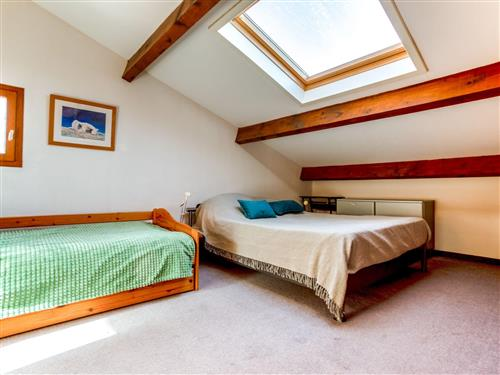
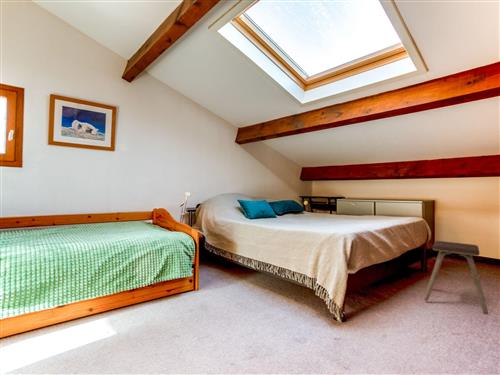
+ music stool [423,240,489,315]
